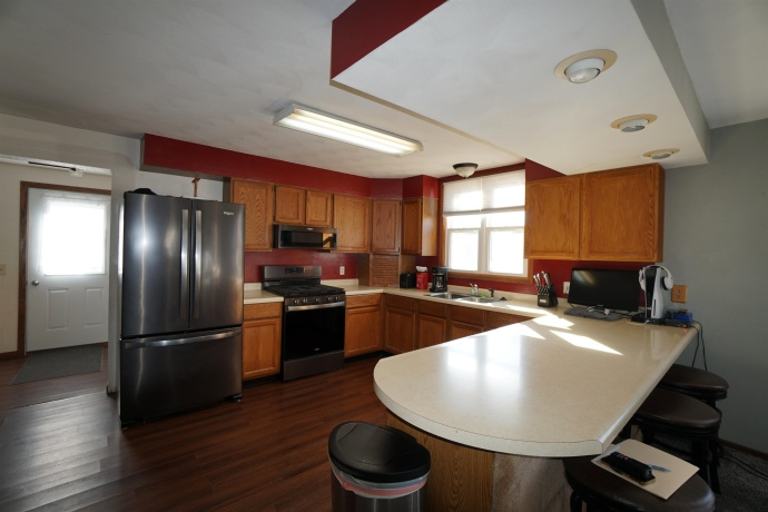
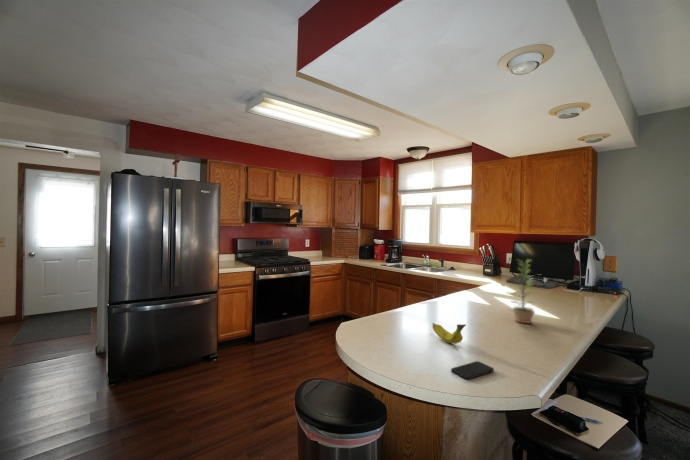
+ smartphone [450,360,495,380]
+ plant [505,258,537,324]
+ fruit [432,322,467,345]
